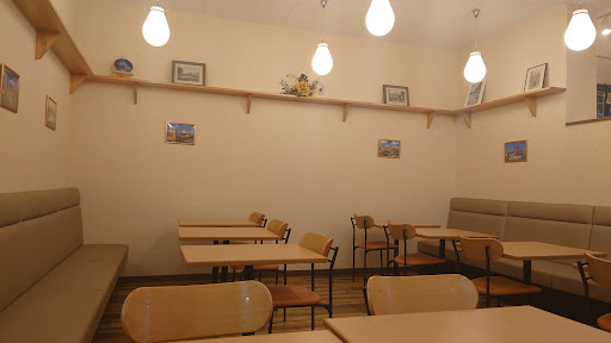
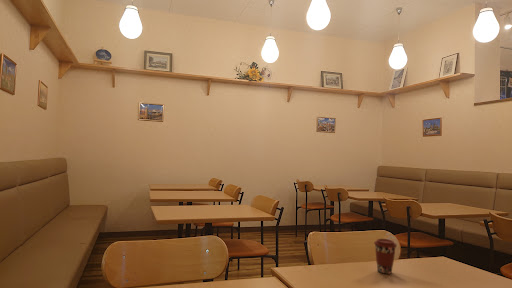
+ coffee cup [373,238,398,275]
